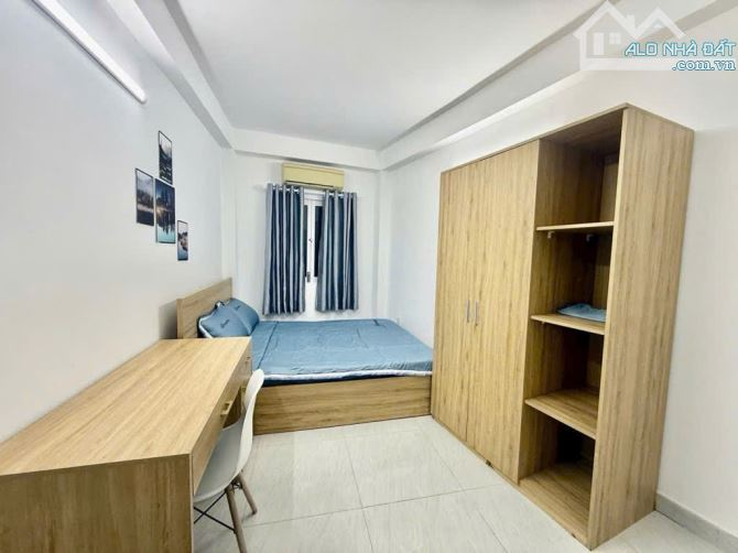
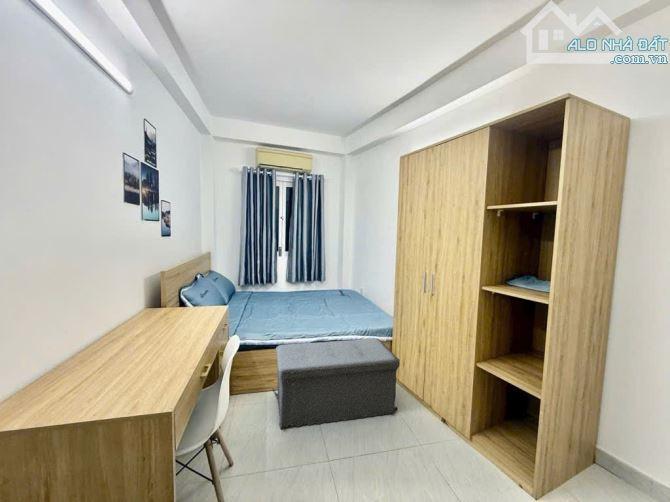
+ storage ottoman [272,337,401,430]
